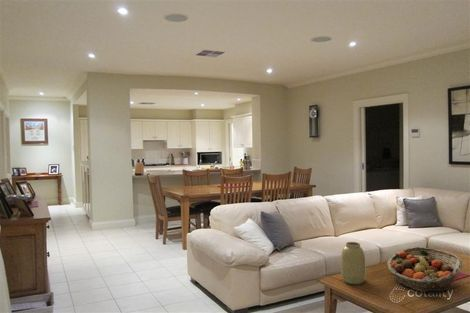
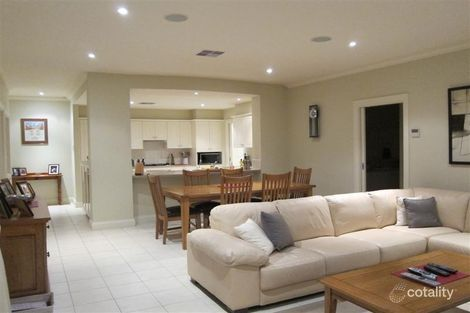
- vase [340,241,367,285]
- fruit basket [386,246,464,294]
